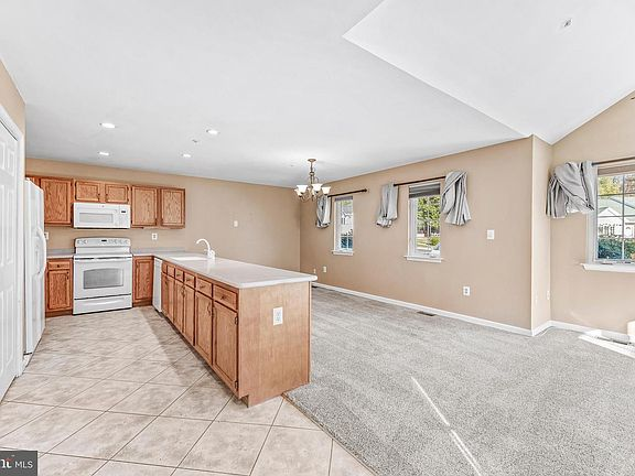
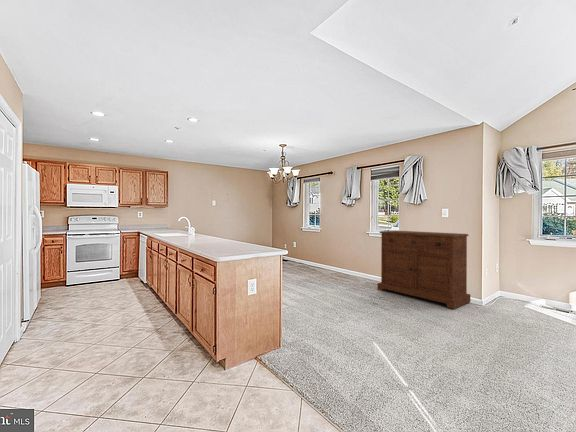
+ sideboard [377,230,471,310]
